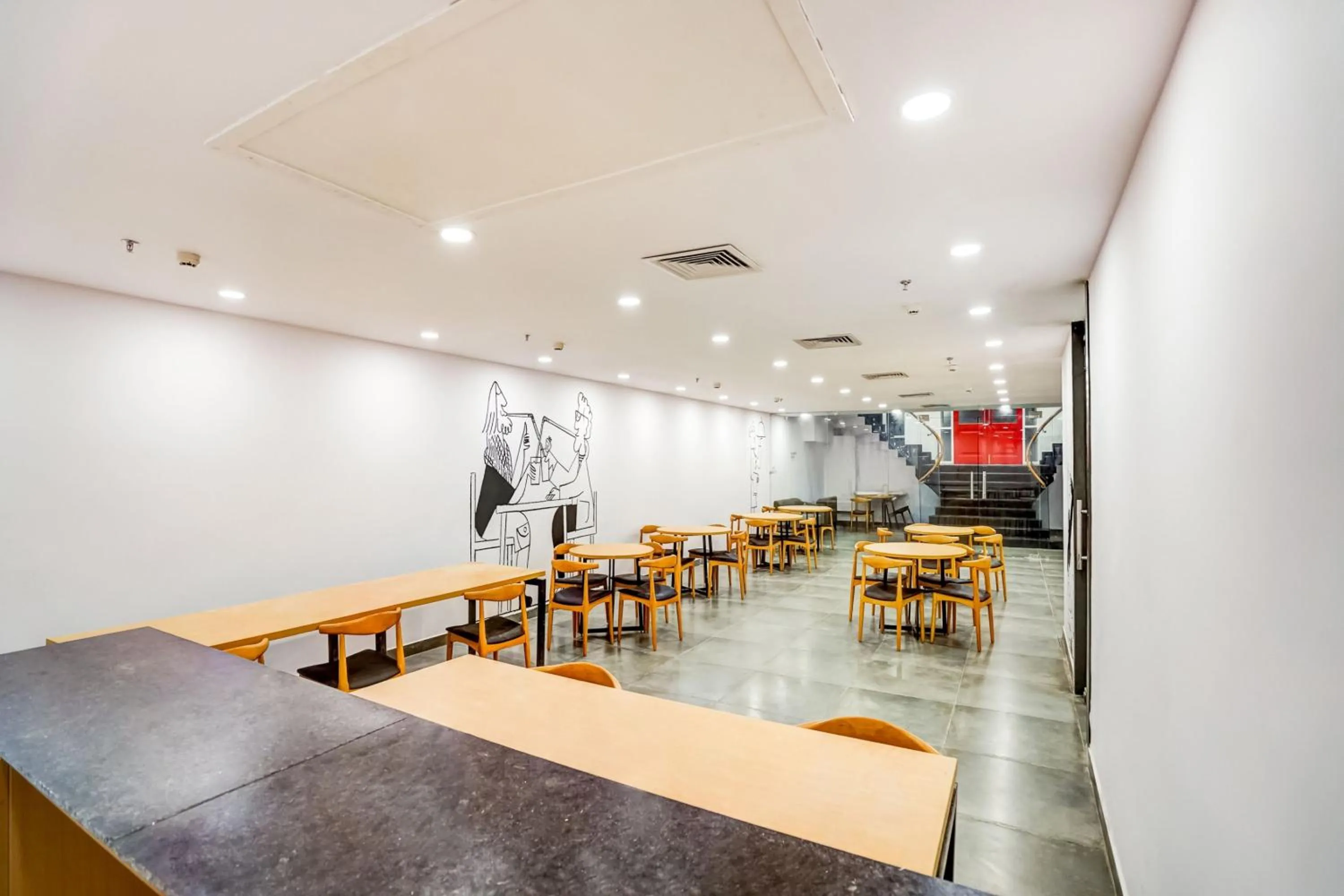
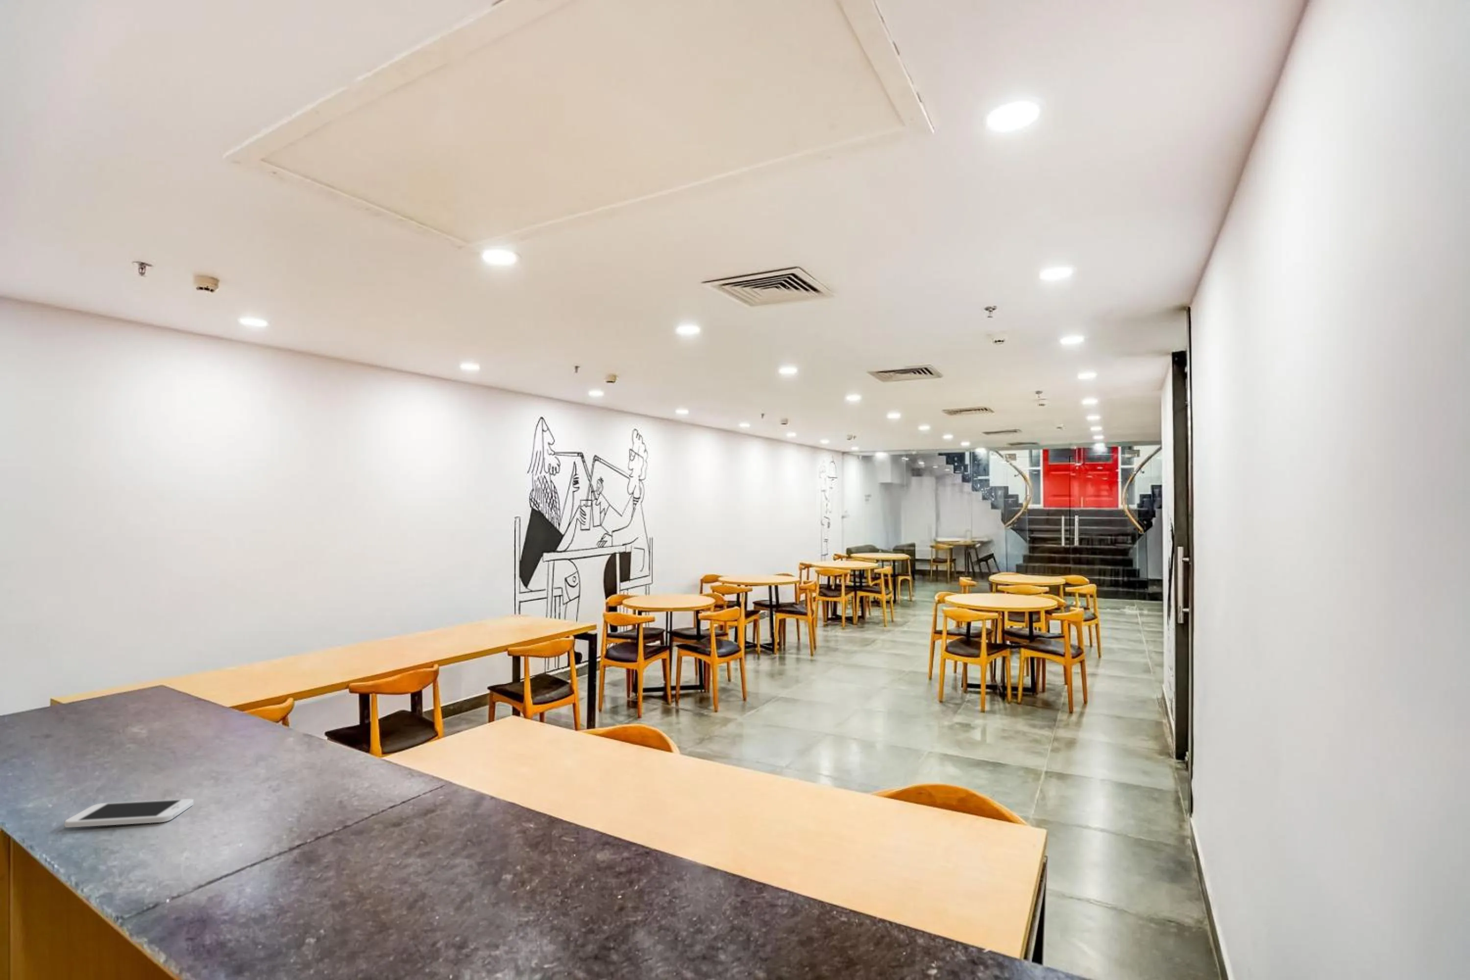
+ smartphone [63,798,194,828]
